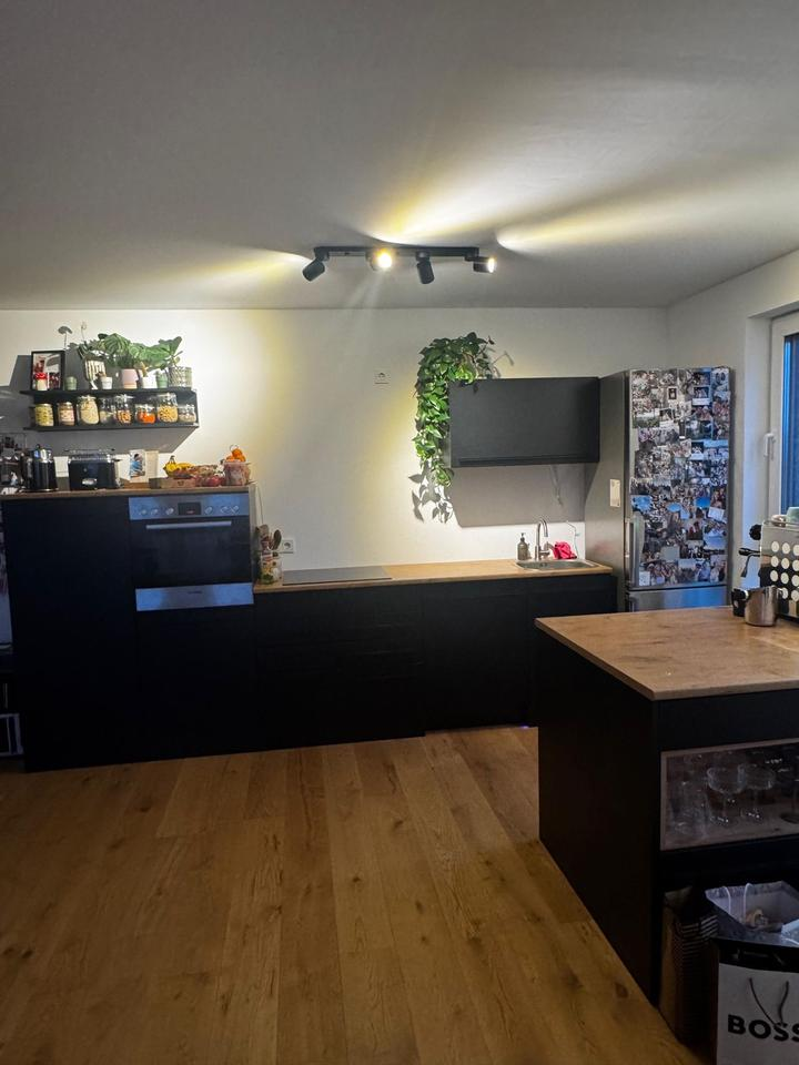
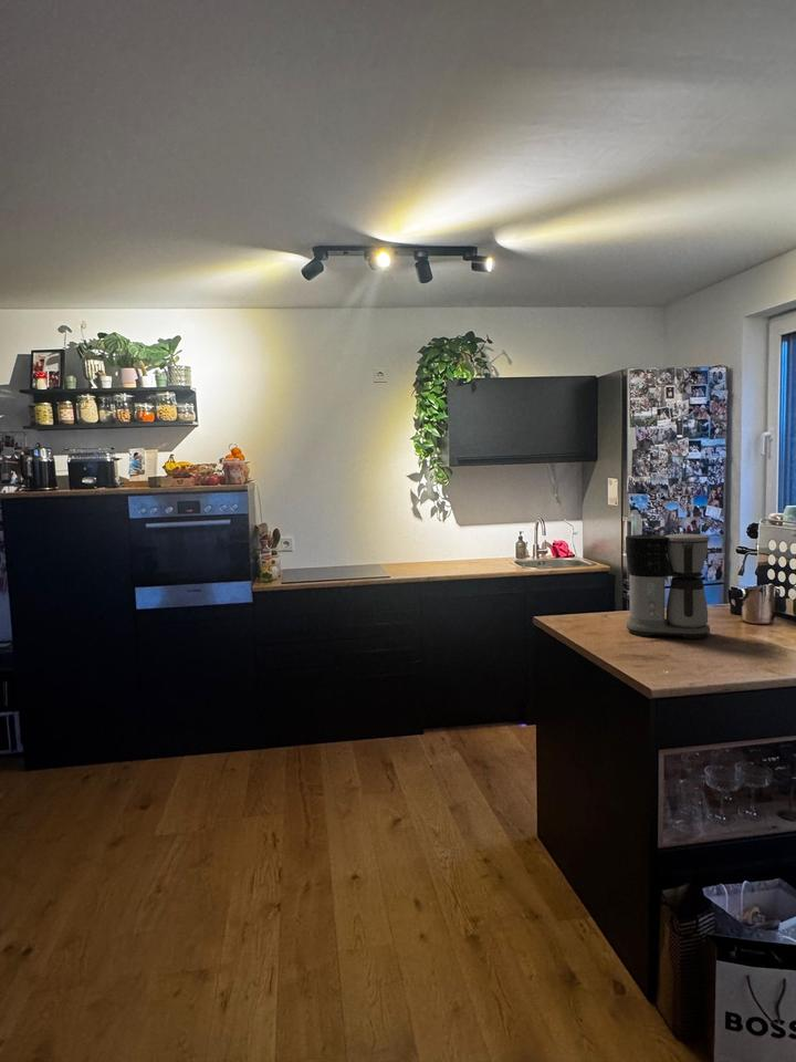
+ coffee maker [625,533,711,639]
